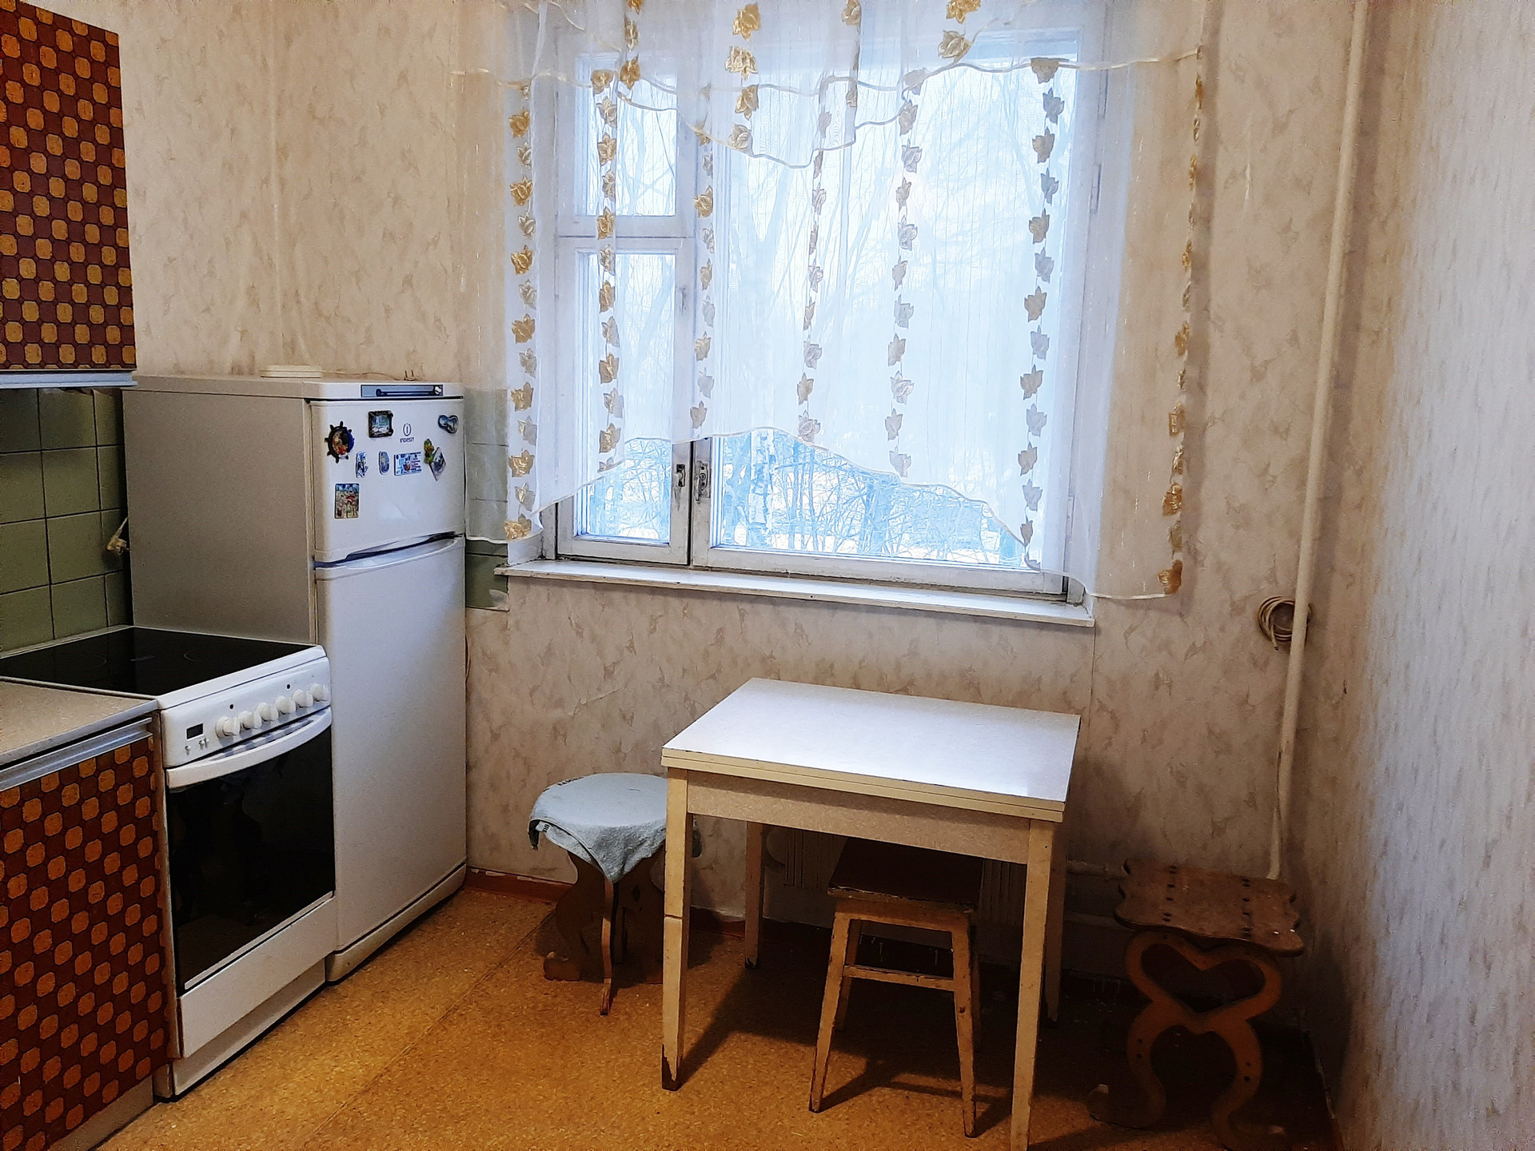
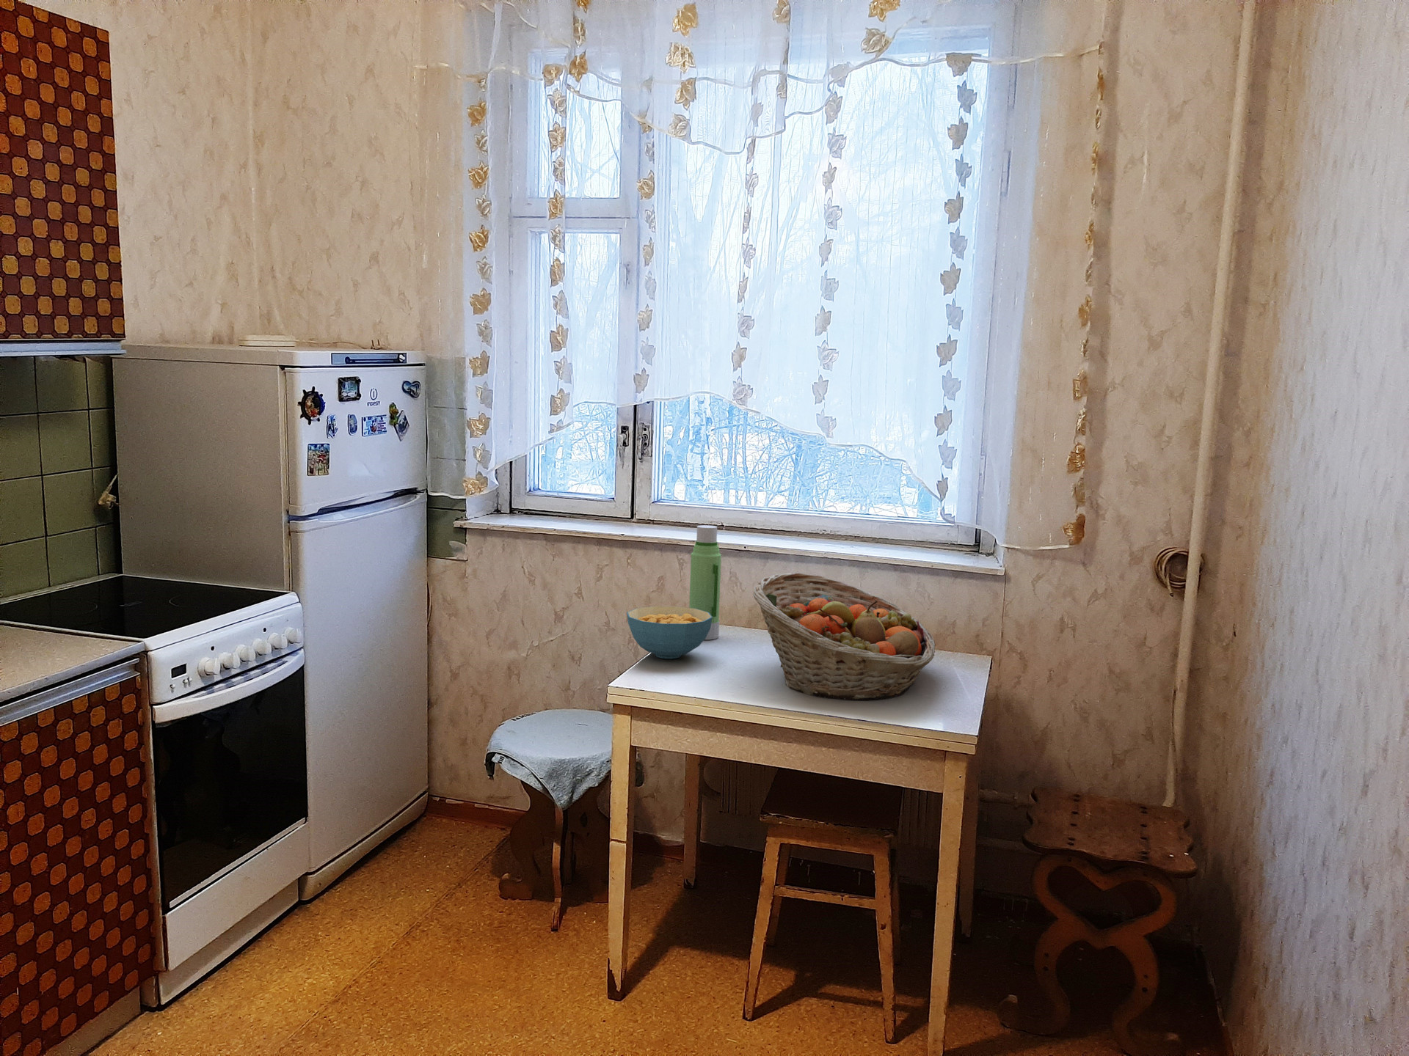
+ fruit basket [752,572,936,701]
+ cereal bowl [626,606,712,659]
+ water bottle [688,525,722,641]
